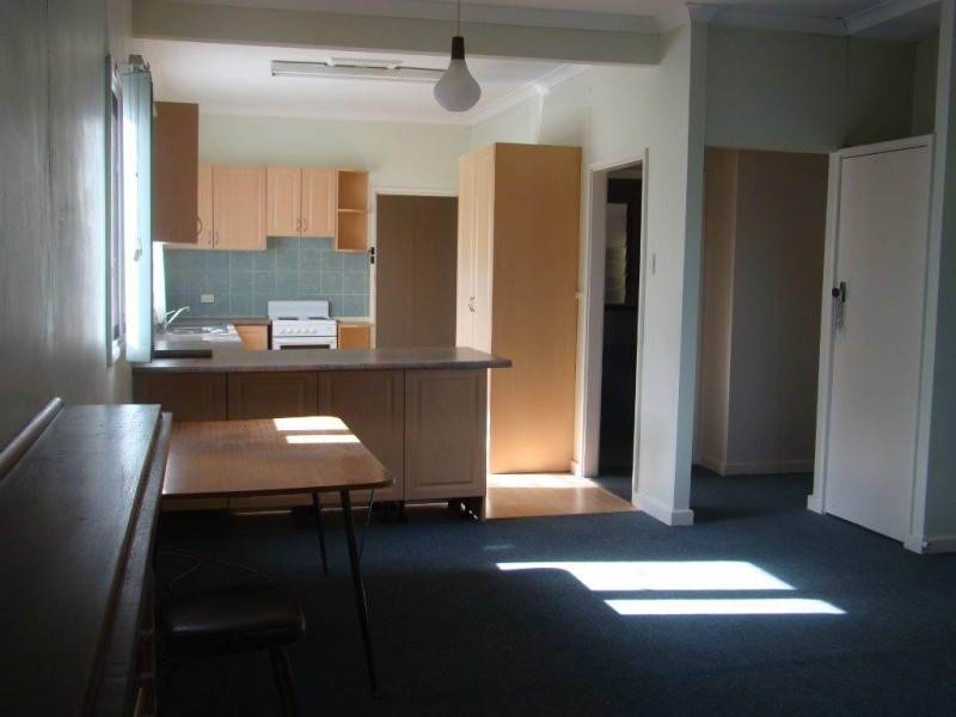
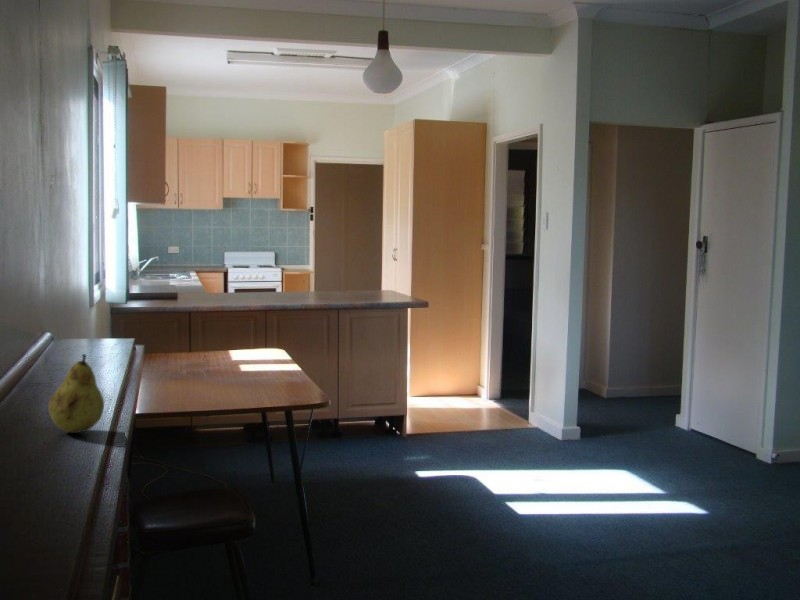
+ fruit [47,353,105,434]
